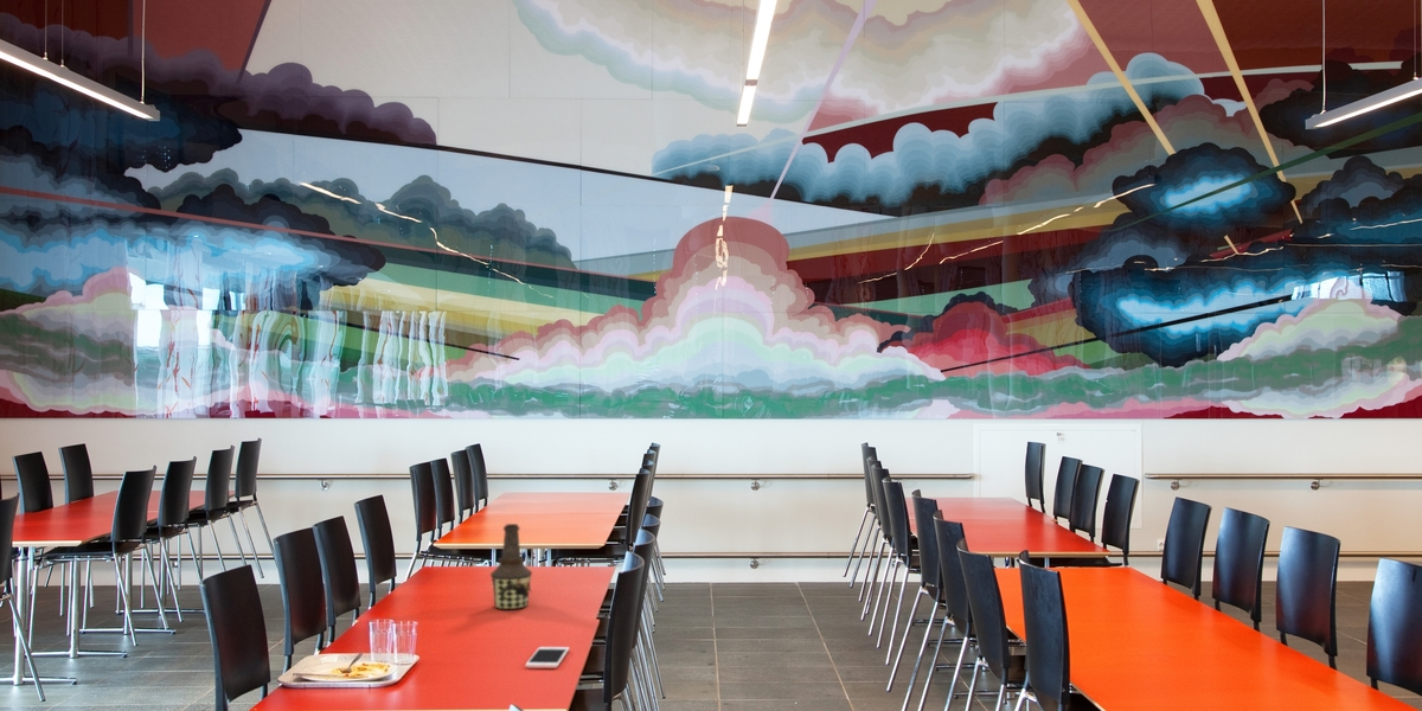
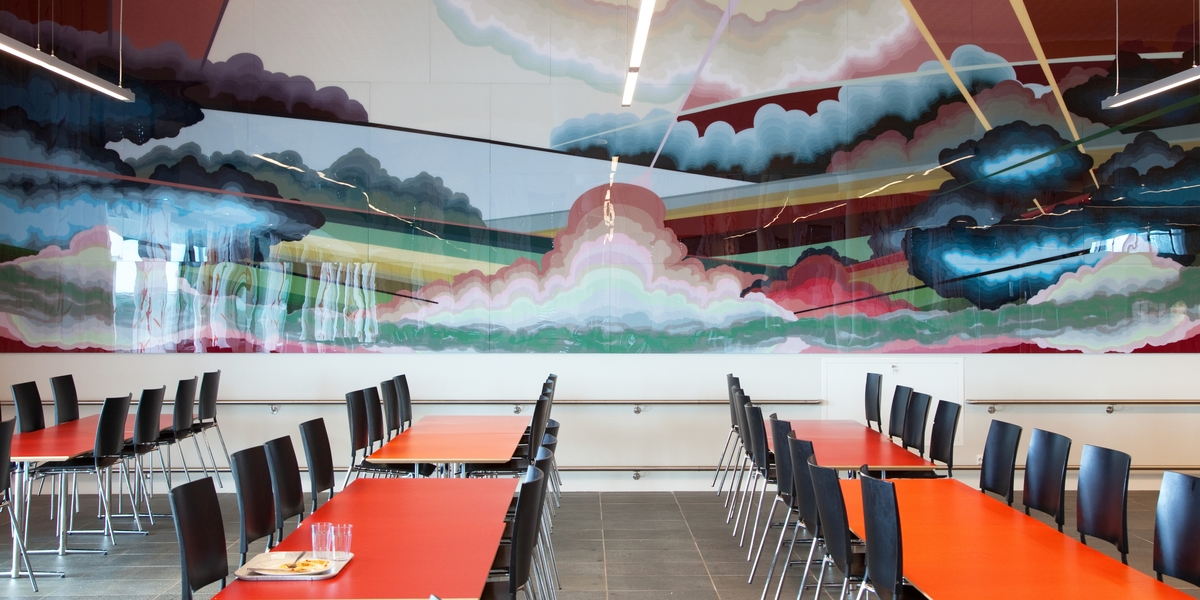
- cell phone [524,646,570,670]
- bottle [489,523,533,610]
